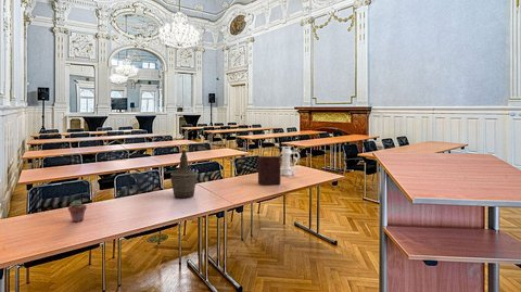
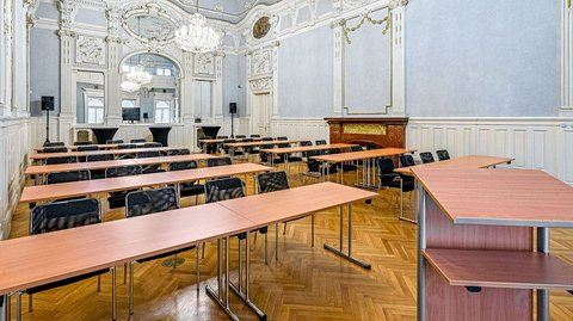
- potted succulent [67,199,88,223]
- bottle [169,149,198,199]
- lantern [280,145,301,177]
- diary [257,155,282,186]
